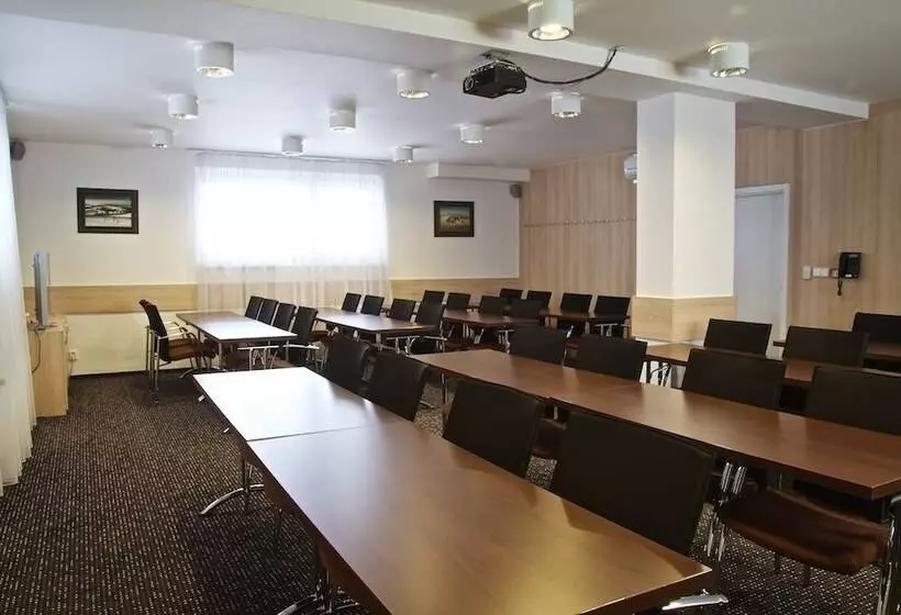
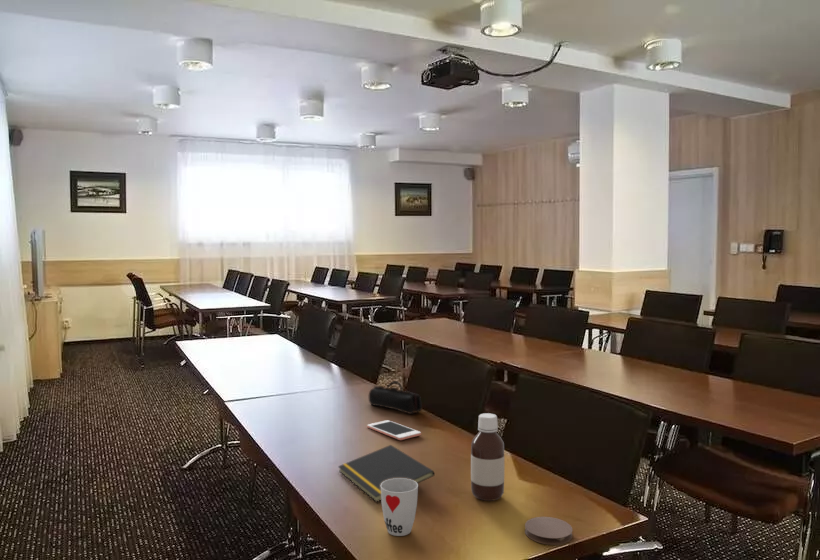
+ cell phone [366,419,422,441]
+ bottle [470,412,505,502]
+ cup [380,478,419,537]
+ notepad [337,444,435,503]
+ pencil case [368,380,423,415]
+ coaster [524,516,574,546]
